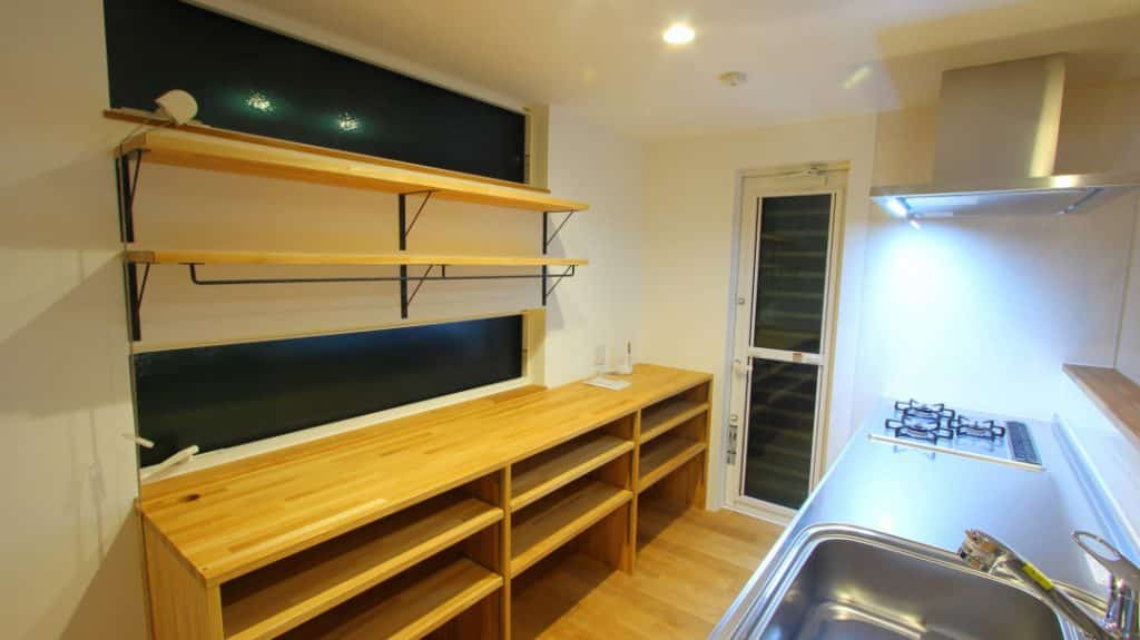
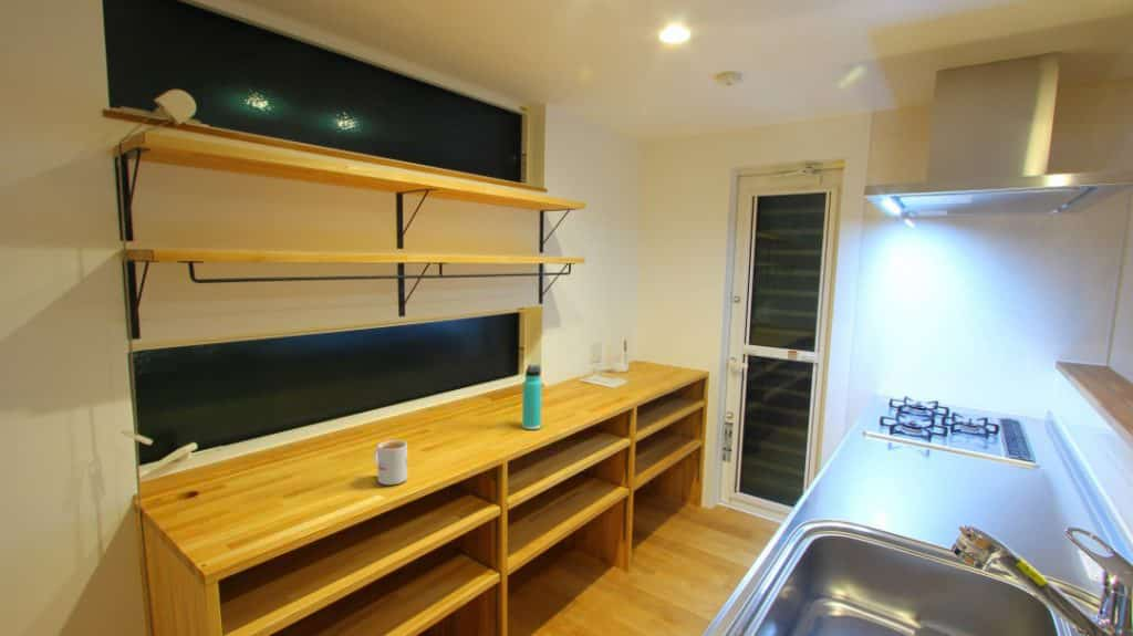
+ thermos bottle [521,364,543,430]
+ mug [373,439,408,486]
